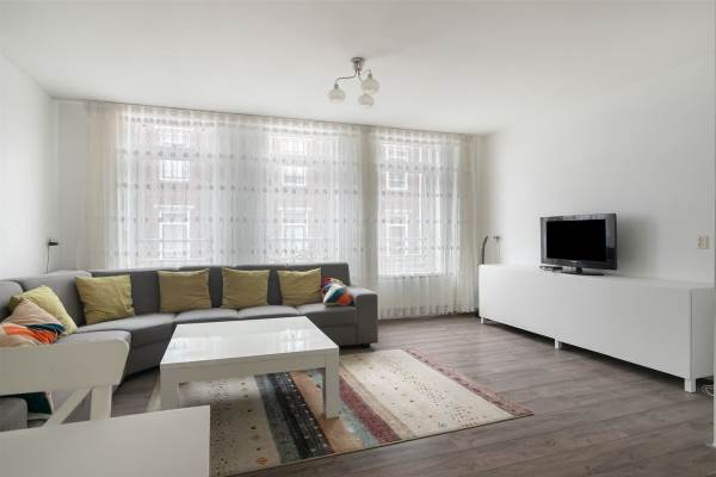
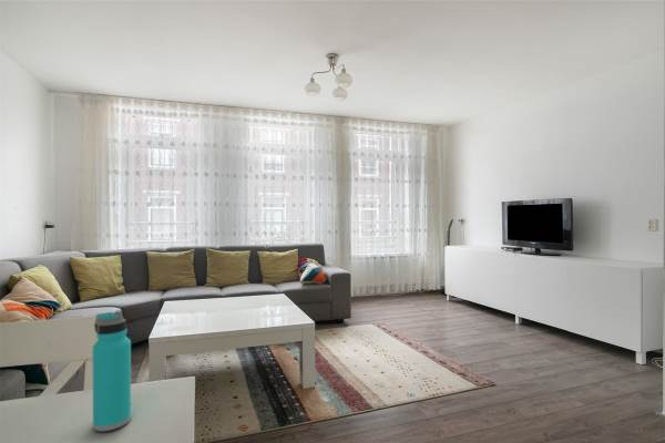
+ water bottle [92,310,132,432]
